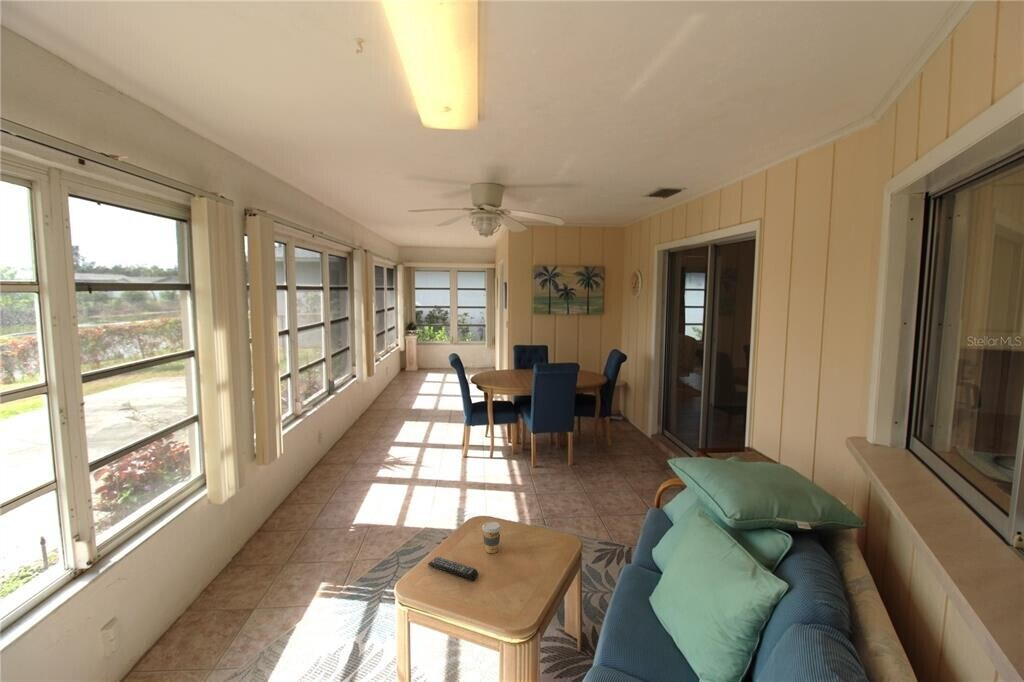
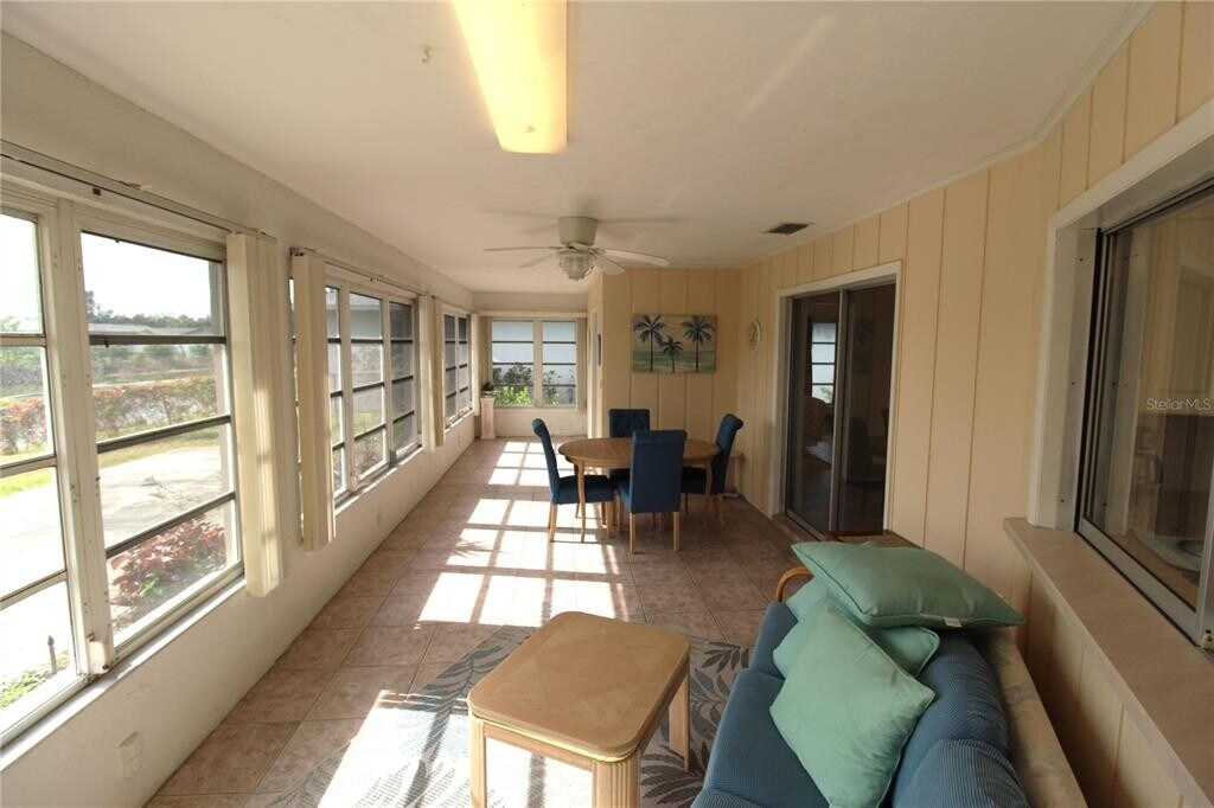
- coffee cup [481,521,502,554]
- remote control [427,556,479,581]
